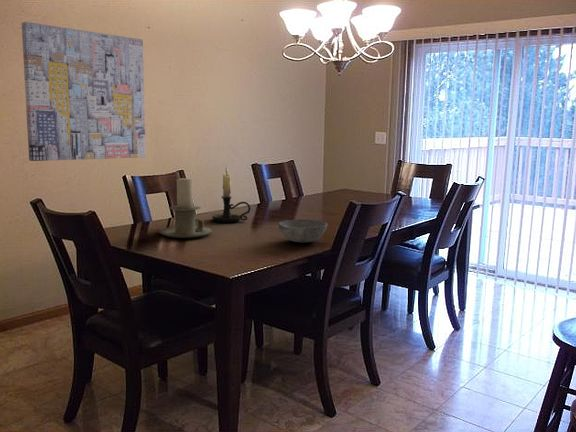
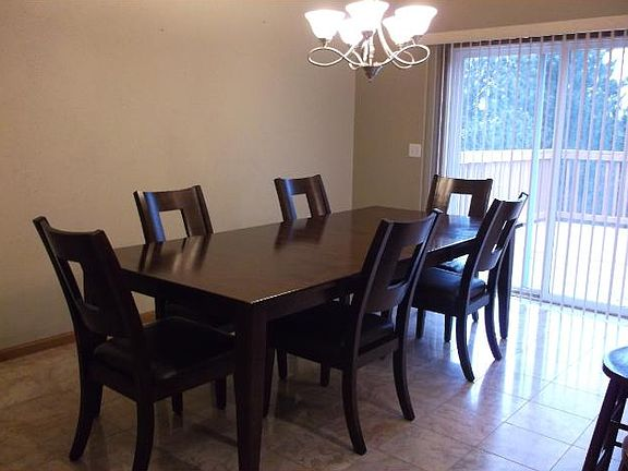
- bowl [277,218,328,244]
- wall art [21,21,147,162]
- candle holder [157,177,213,239]
- candle holder [211,165,251,223]
